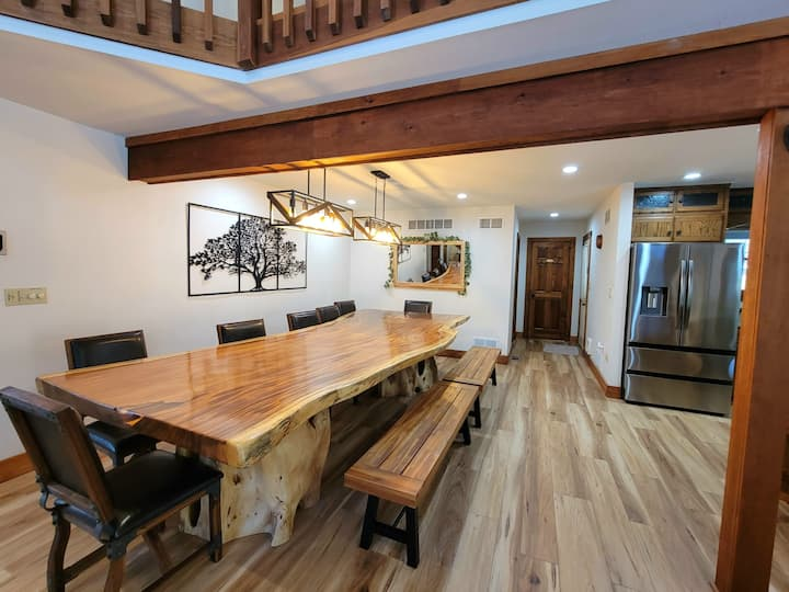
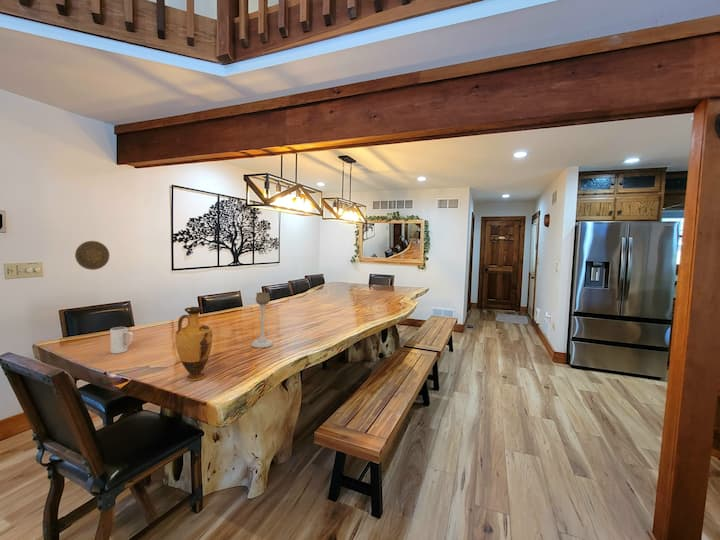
+ decorative plate [74,240,110,271]
+ candle holder [250,291,275,349]
+ vase [174,306,213,382]
+ mug [109,326,134,354]
